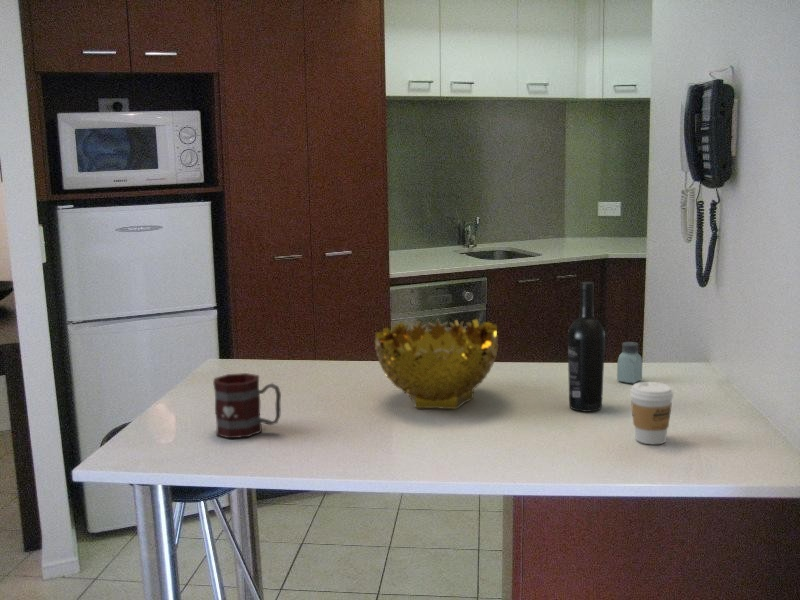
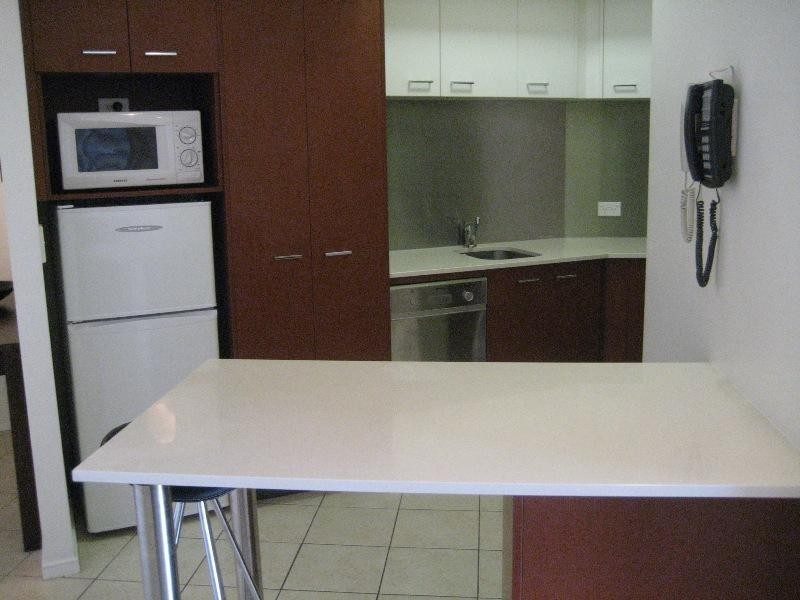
- coffee cup [629,381,675,445]
- decorative bowl [374,318,499,410]
- mug [212,372,282,439]
- wine bottle [567,281,606,413]
- saltshaker [616,341,643,384]
